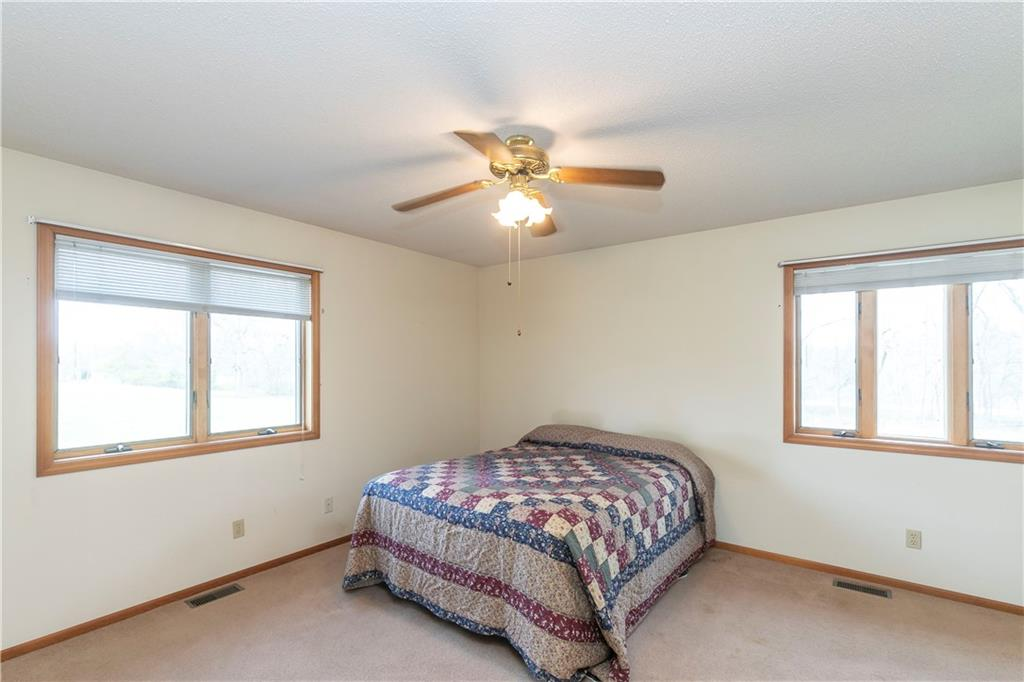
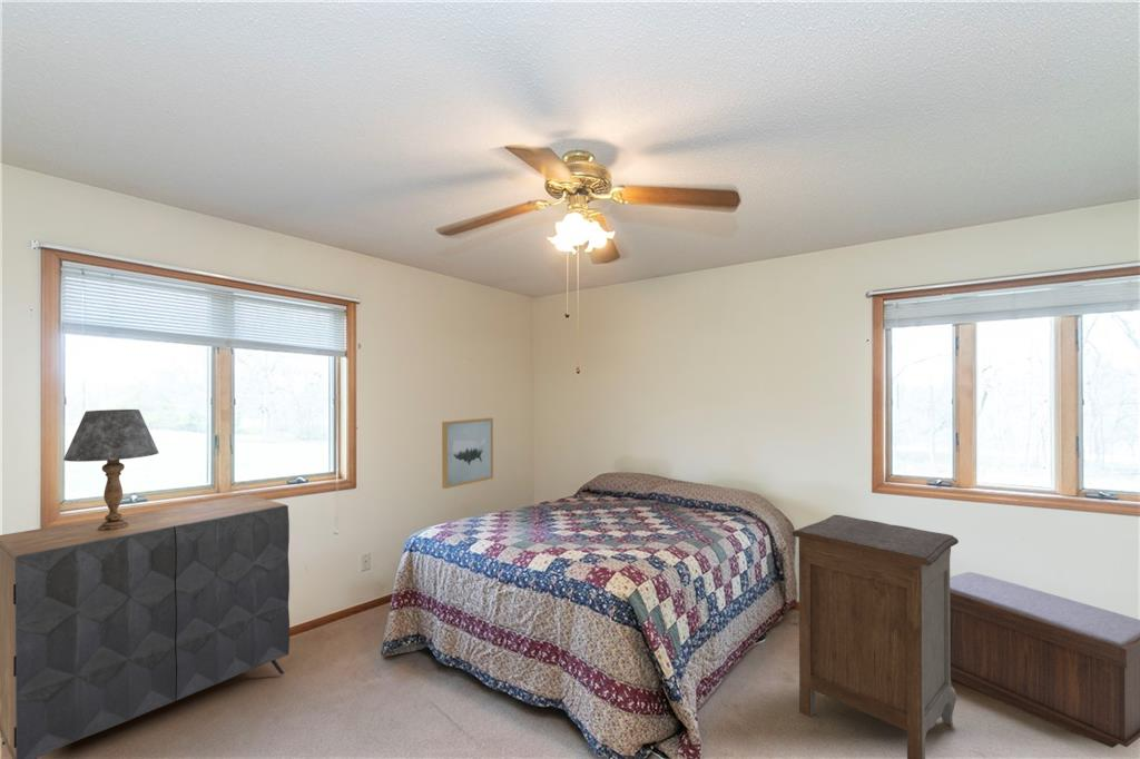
+ bench [950,571,1140,749]
+ dresser [0,494,291,759]
+ nightstand [792,514,960,759]
+ table lamp [62,408,160,531]
+ wall art [441,416,494,490]
